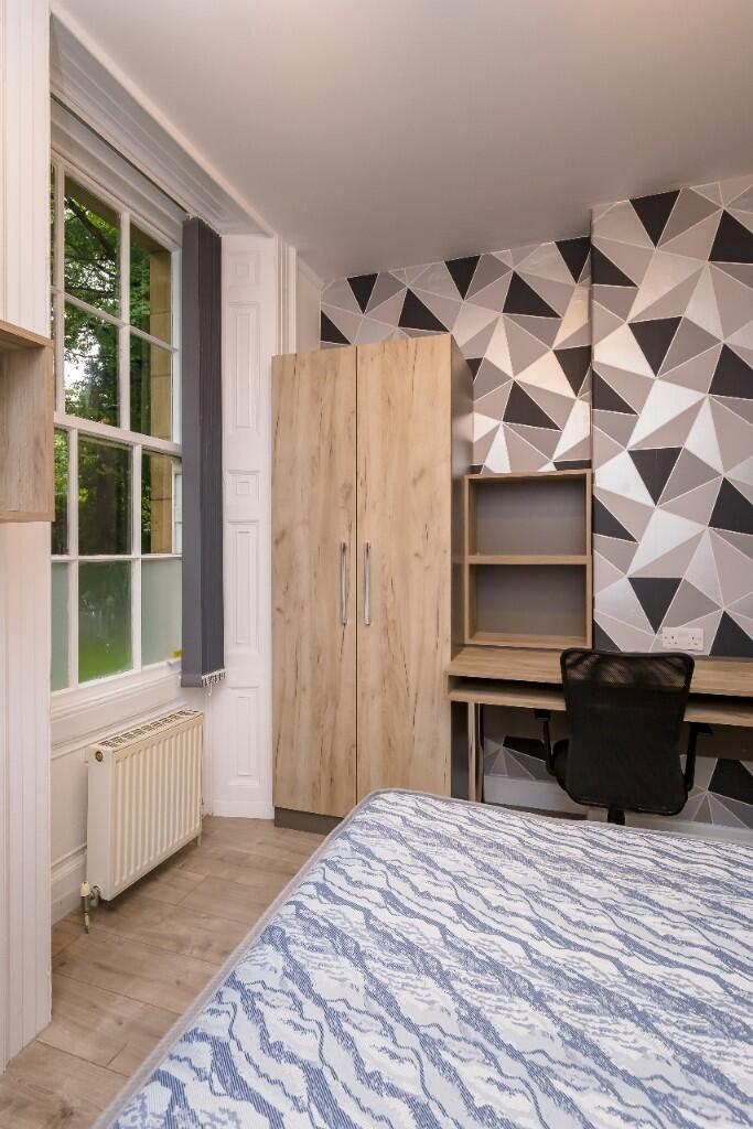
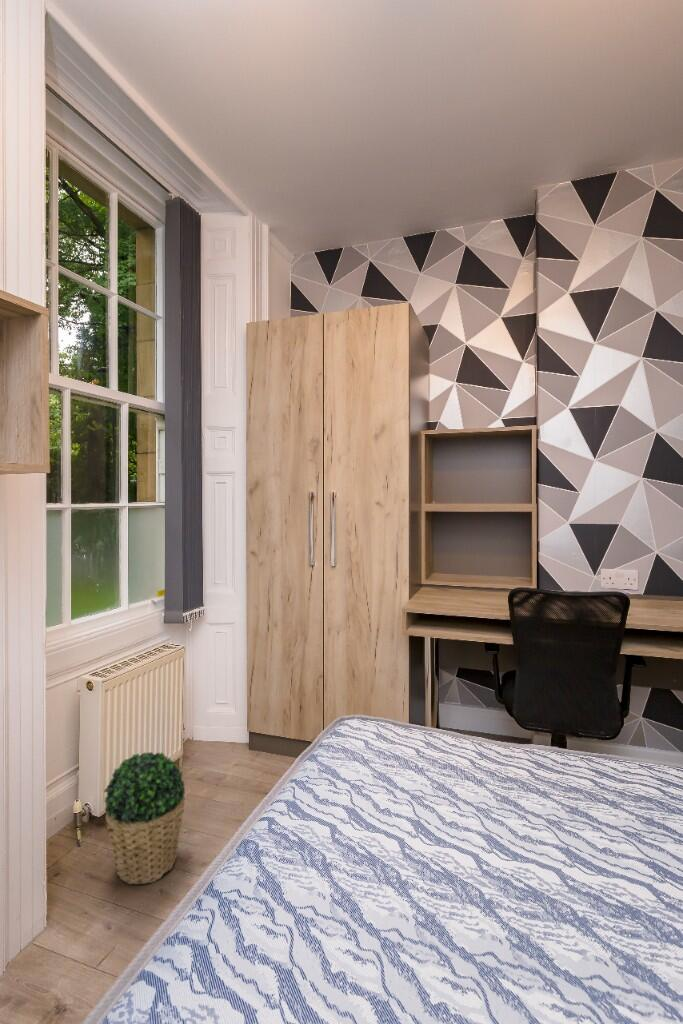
+ potted plant [103,751,186,886]
